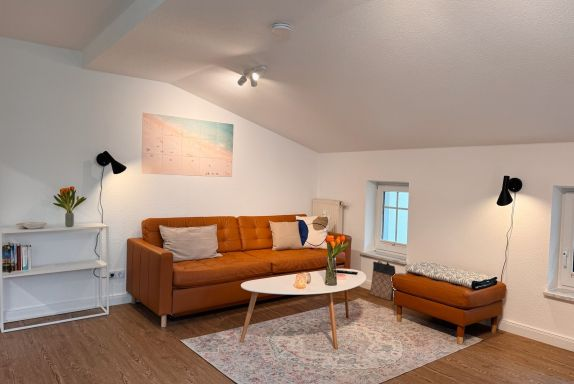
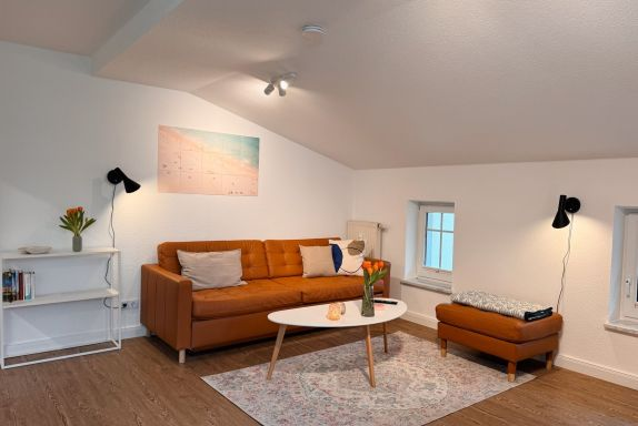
- bag [369,260,396,301]
